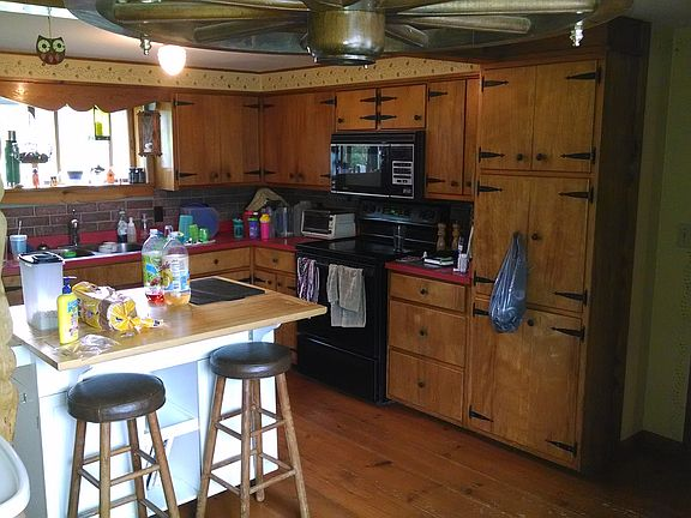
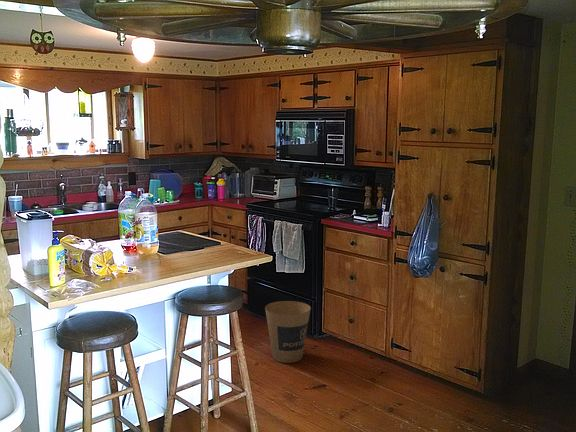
+ trash can [264,300,312,364]
